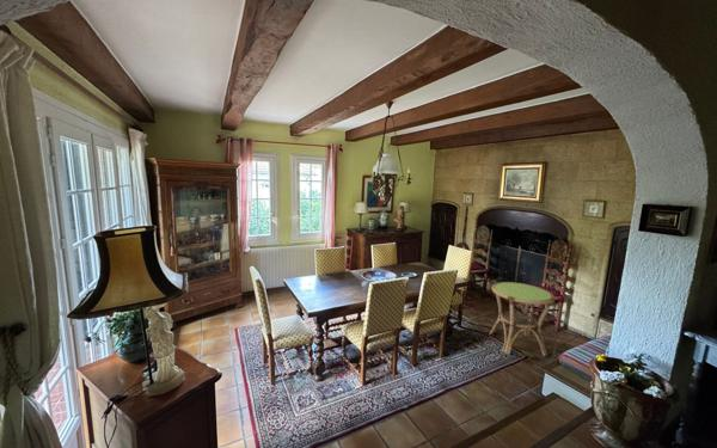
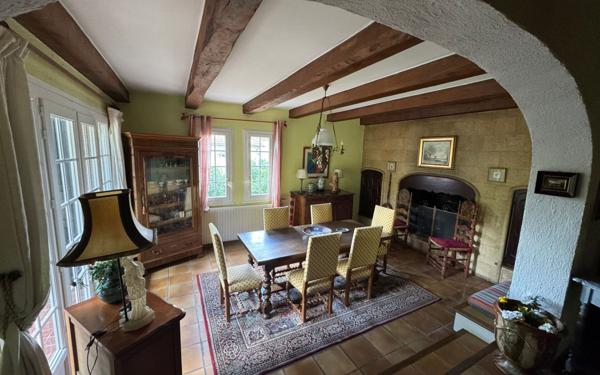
- side table [489,281,557,357]
